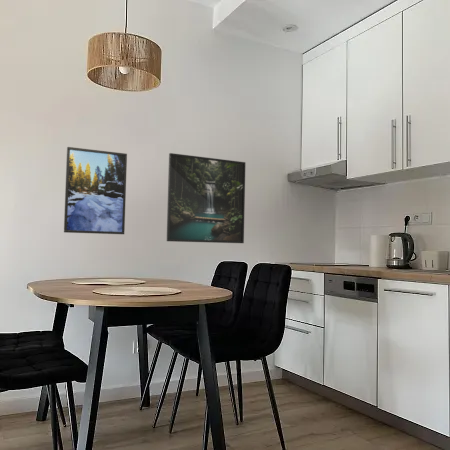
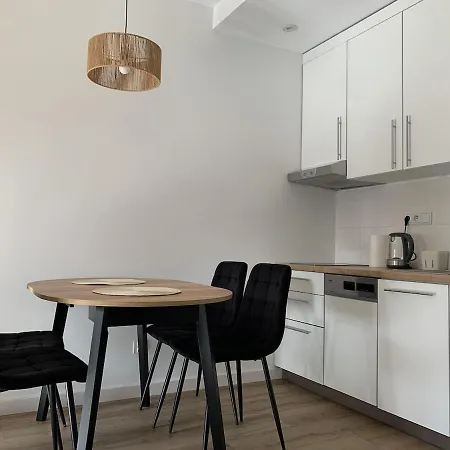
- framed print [166,152,247,244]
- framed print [63,146,128,235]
